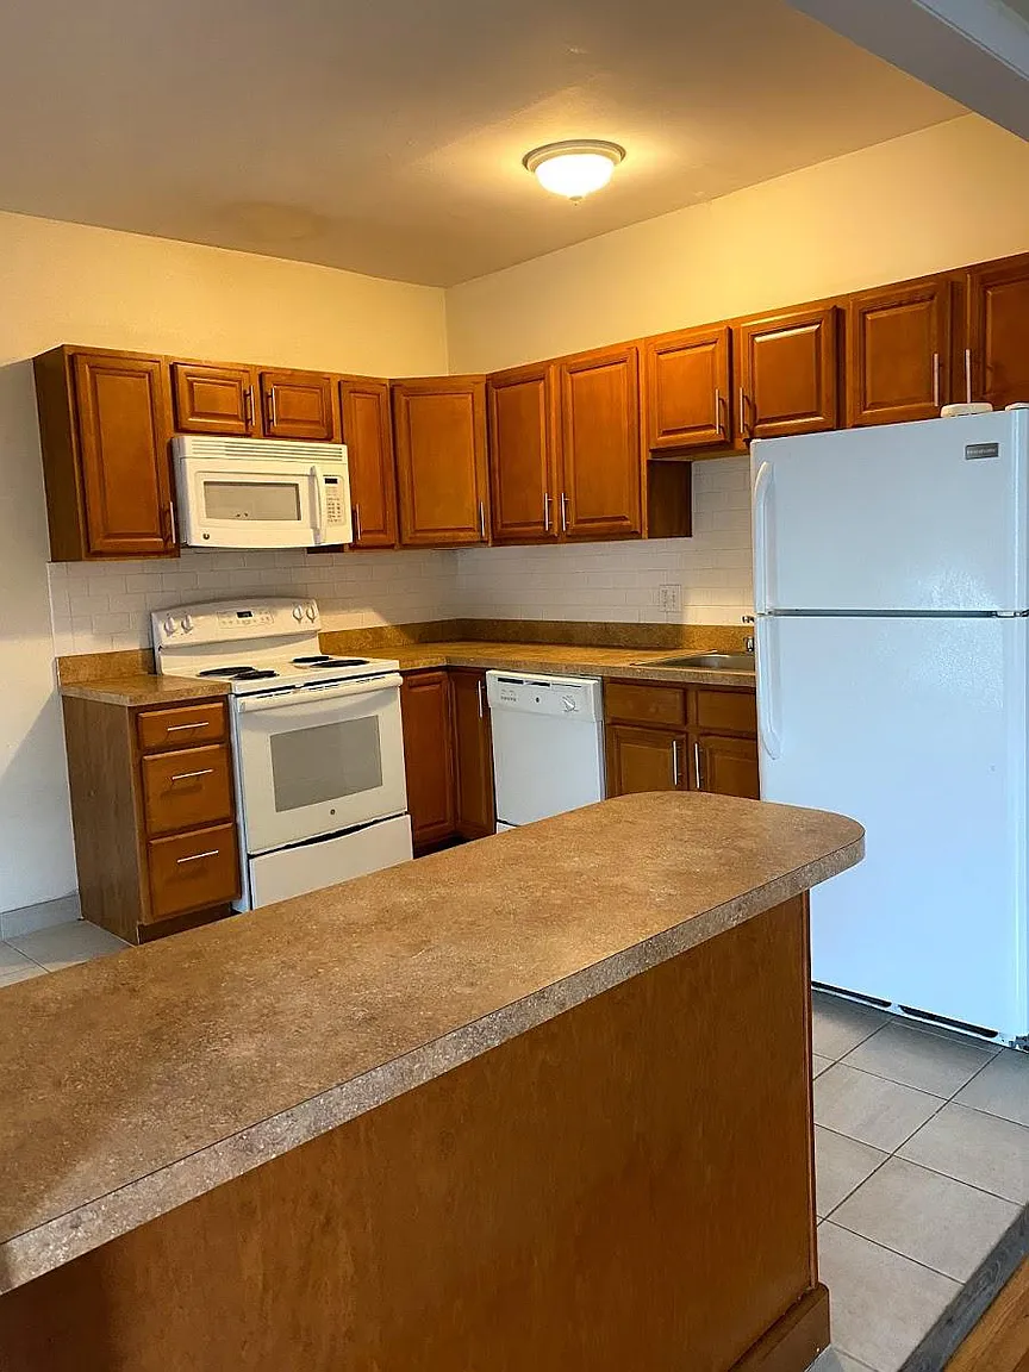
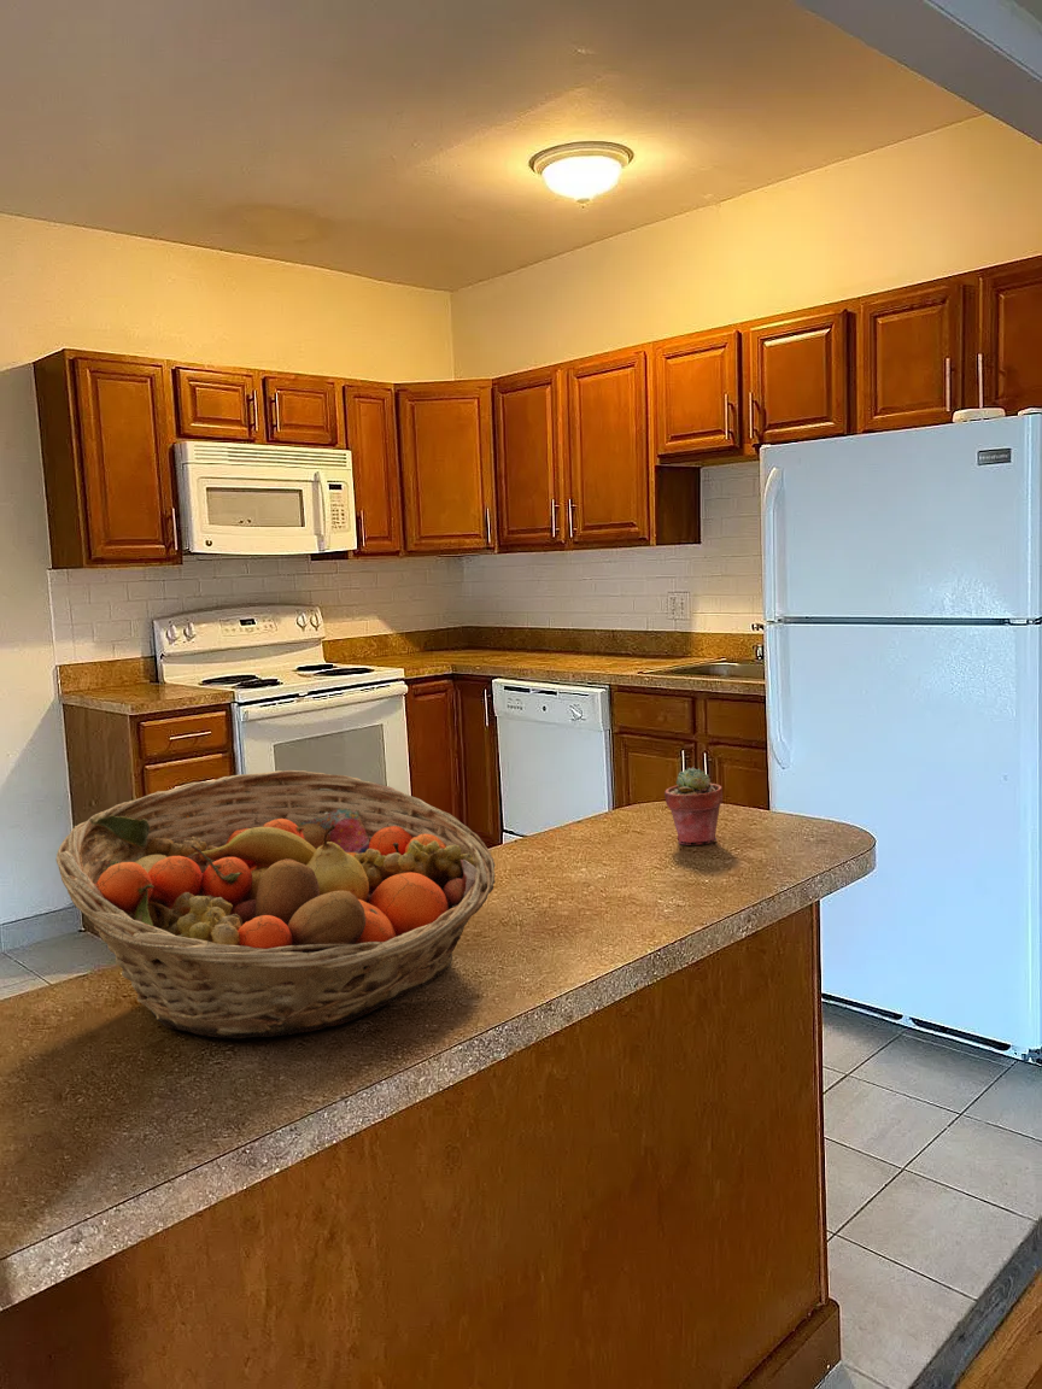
+ fruit basket [54,769,496,1039]
+ potted succulent [663,766,724,846]
